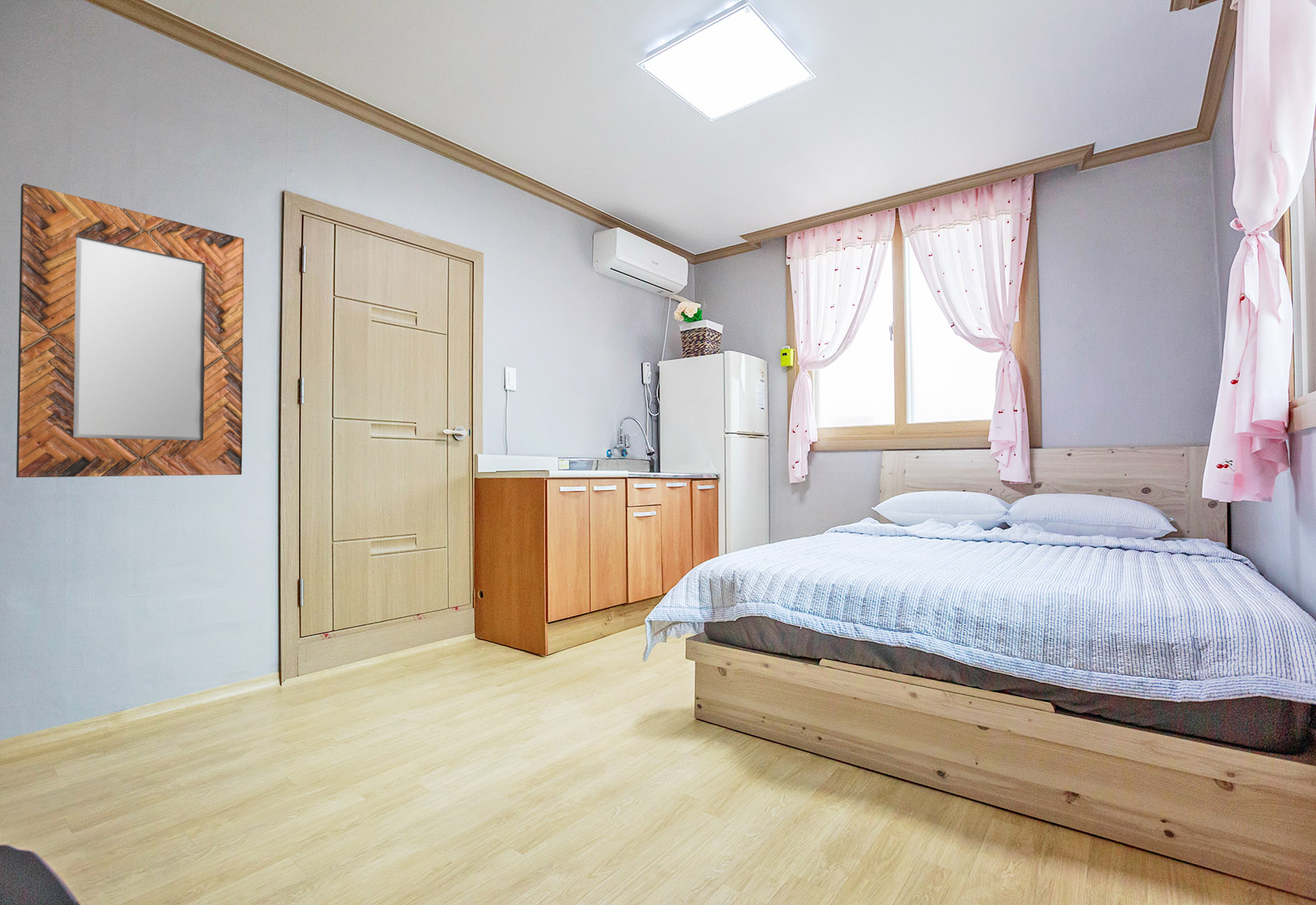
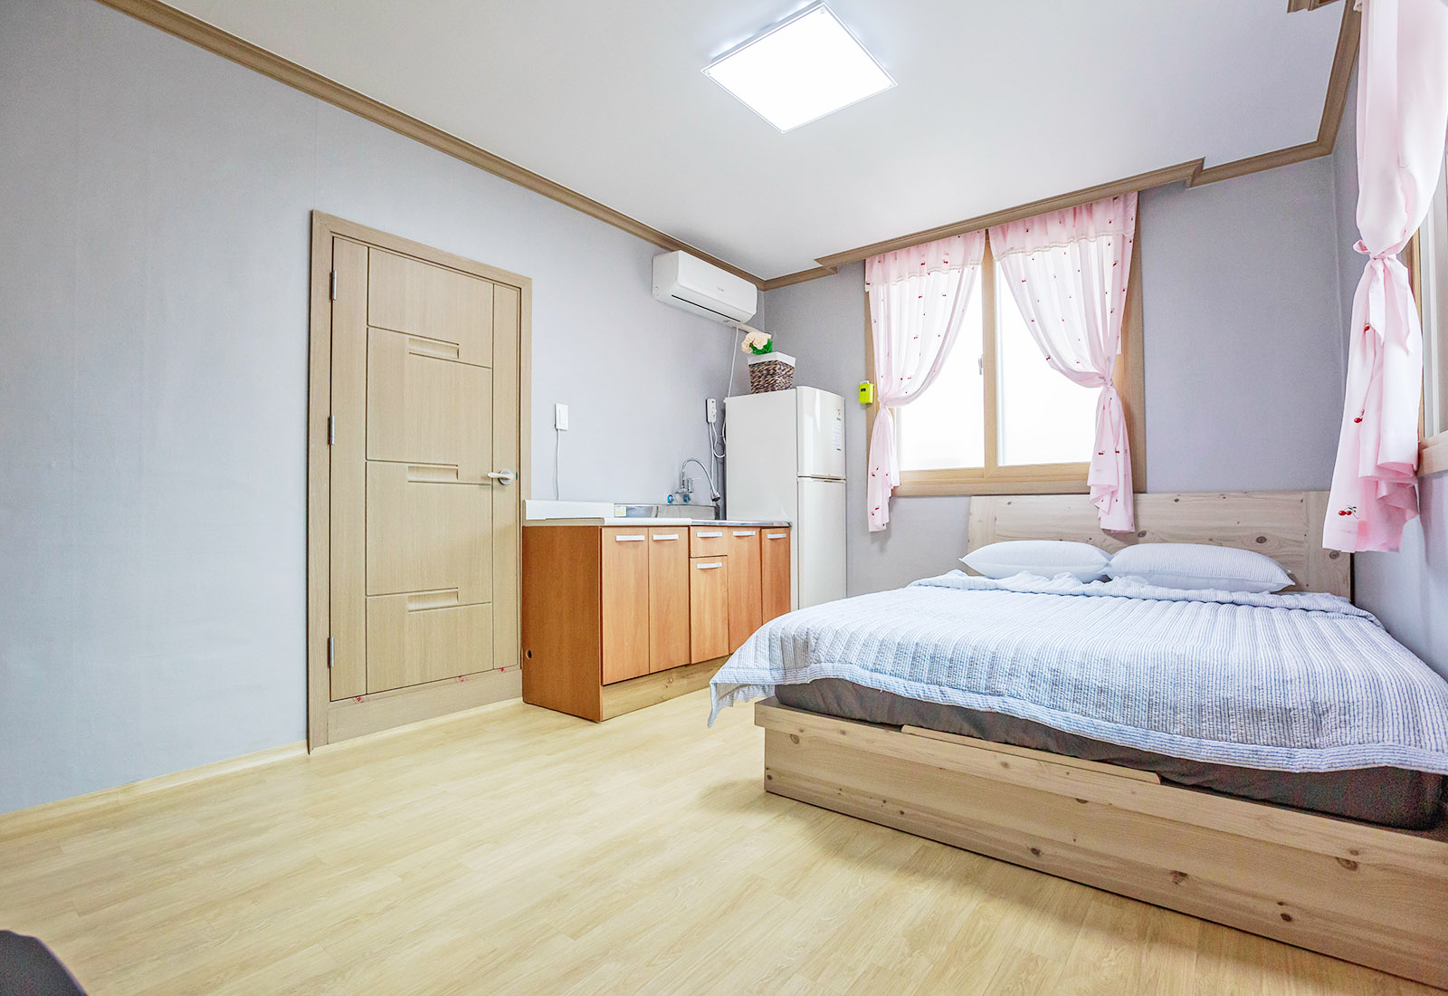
- home mirror [16,183,244,478]
